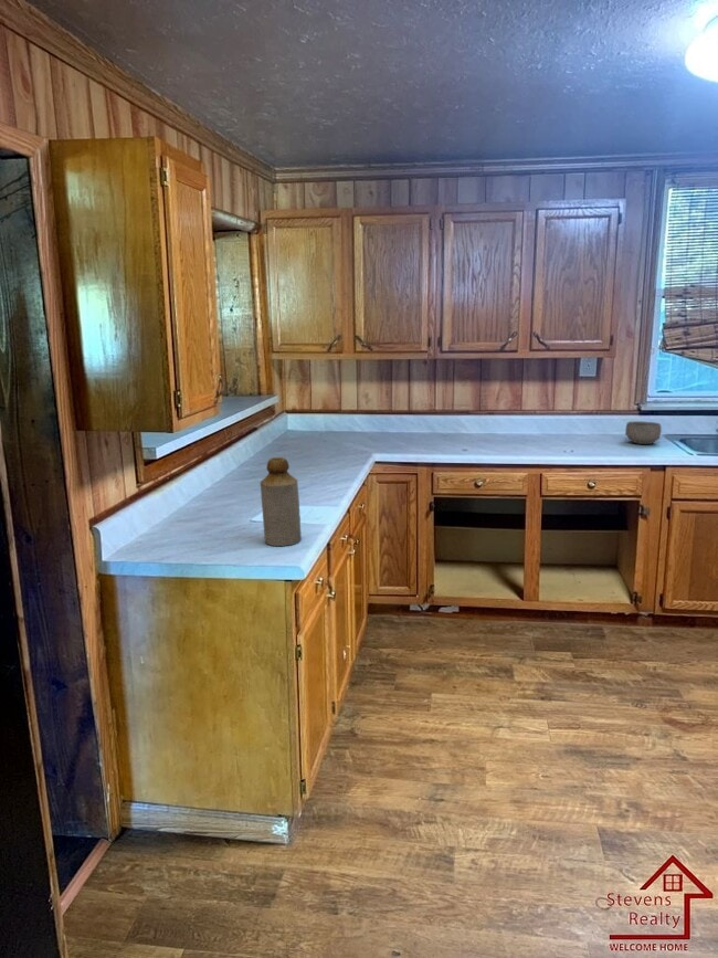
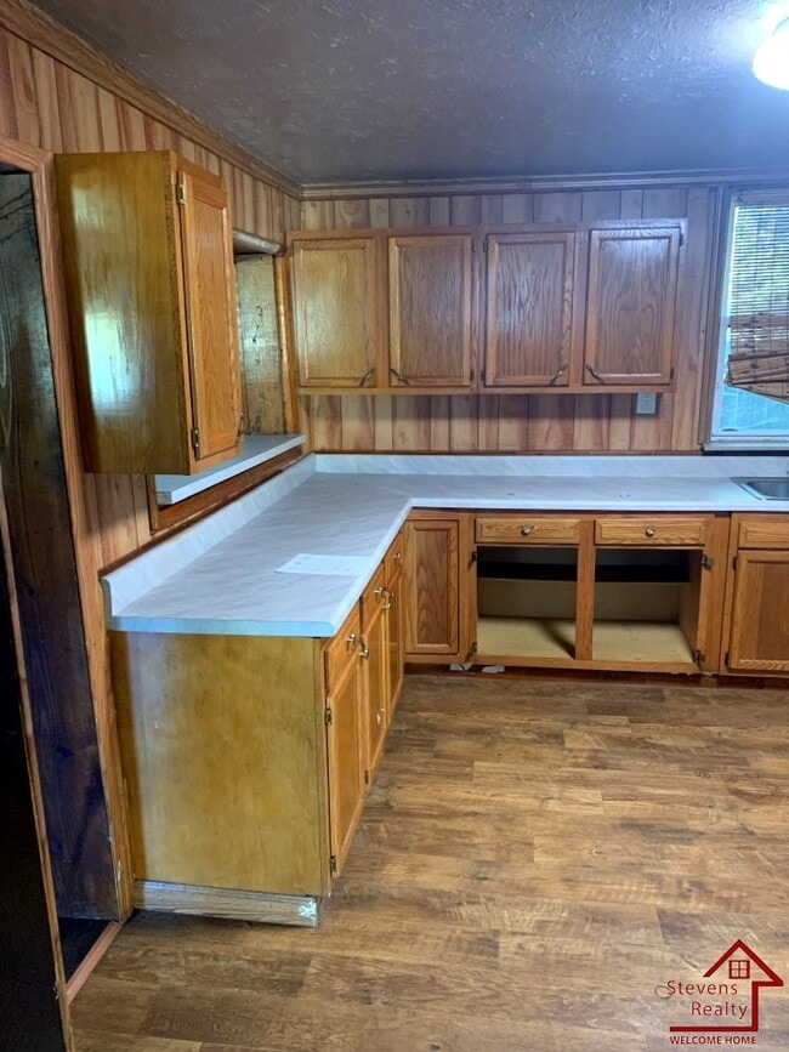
- bowl [624,420,663,445]
- bottle [260,456,303,547]
